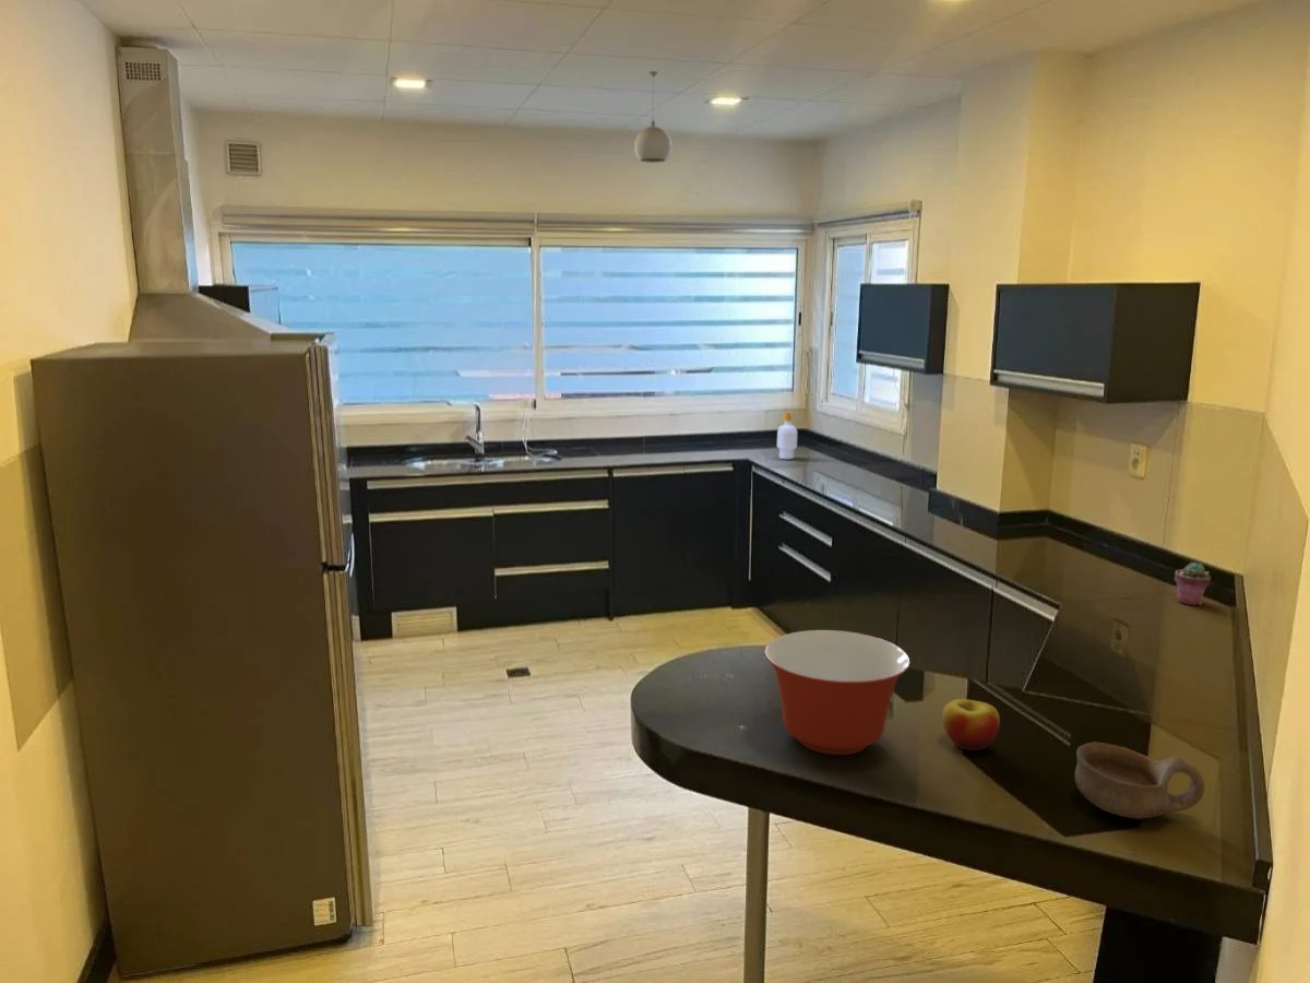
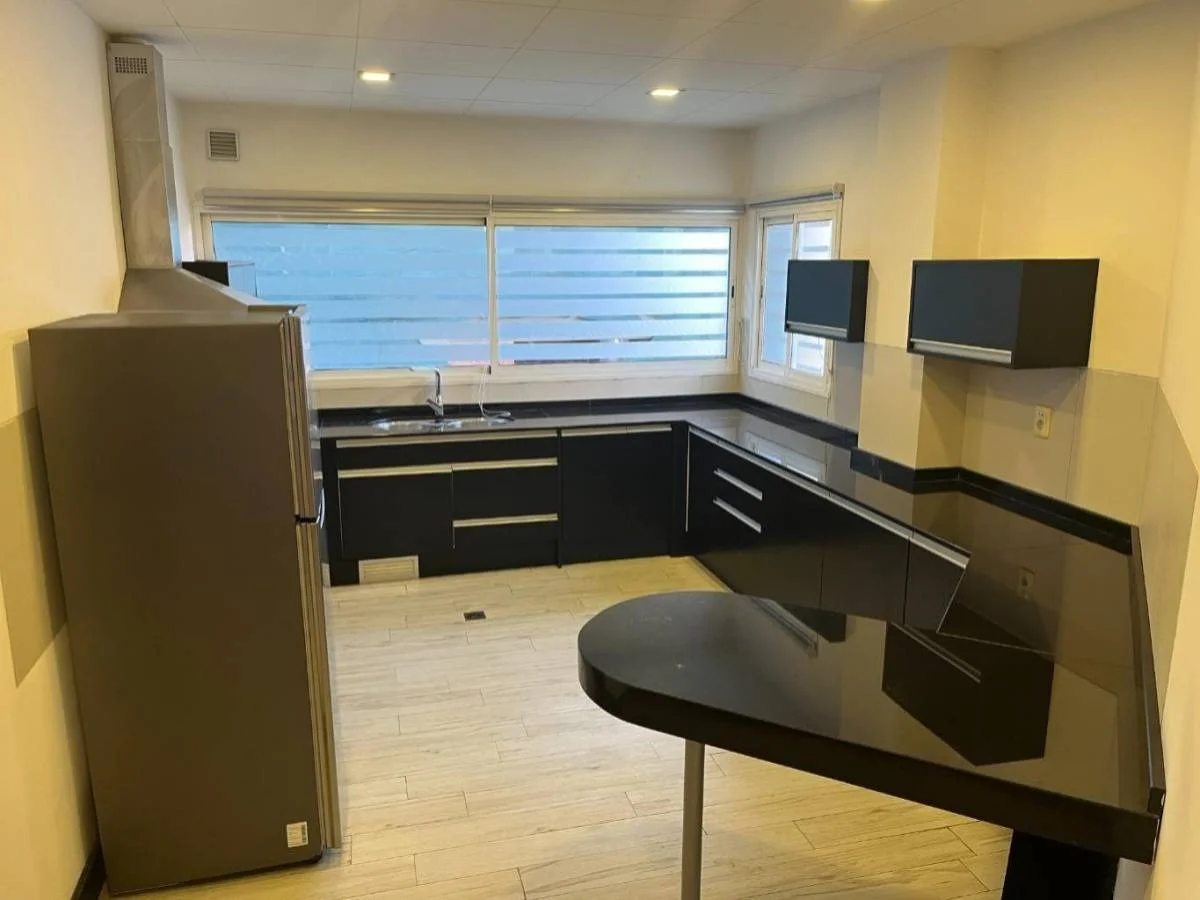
- apple [941,698,1001,751]
- bowl [1074,742,1205,820]
- pendant light [633,70,672,164]
- mixing bowl [763,629,912,756]
- soap bottle [776,411,798,460]
- potted succulent [1174,561,1212,606]
